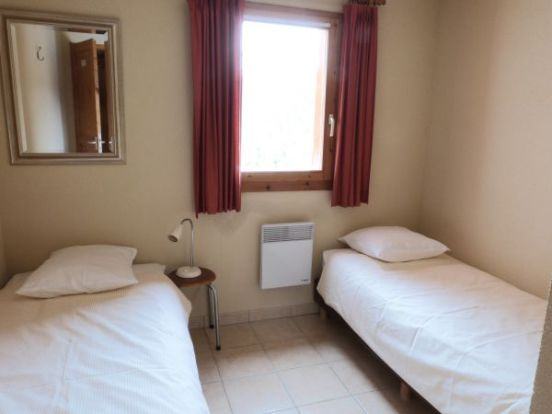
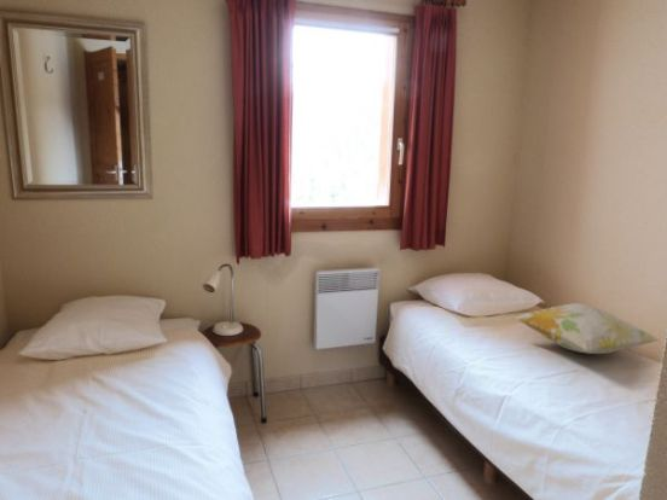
+ decorative pillow [512,302,661,355]
